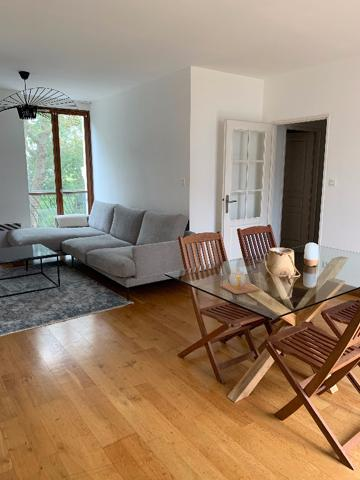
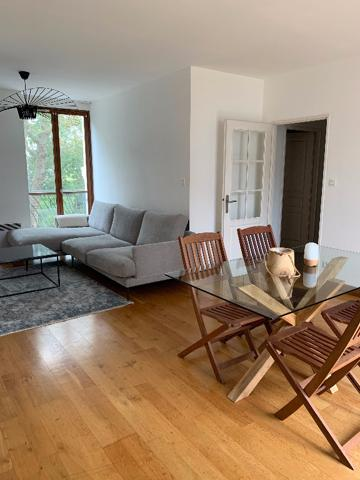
- teapot [219,267,260,295]
